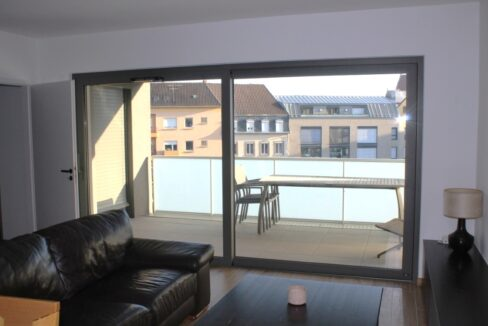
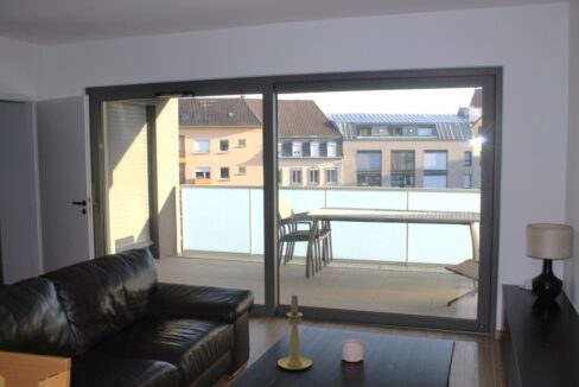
+ candle holder [276,293,313,370]
